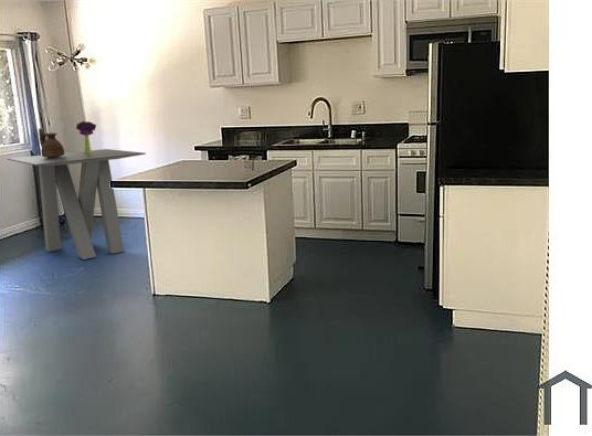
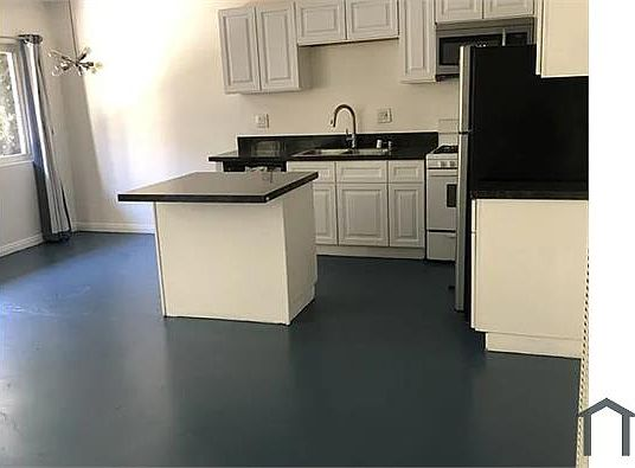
- bouquet [75,120,97,156]
- dining table [7,148,147,260]
- ceramic jug [38,127,65,158]
